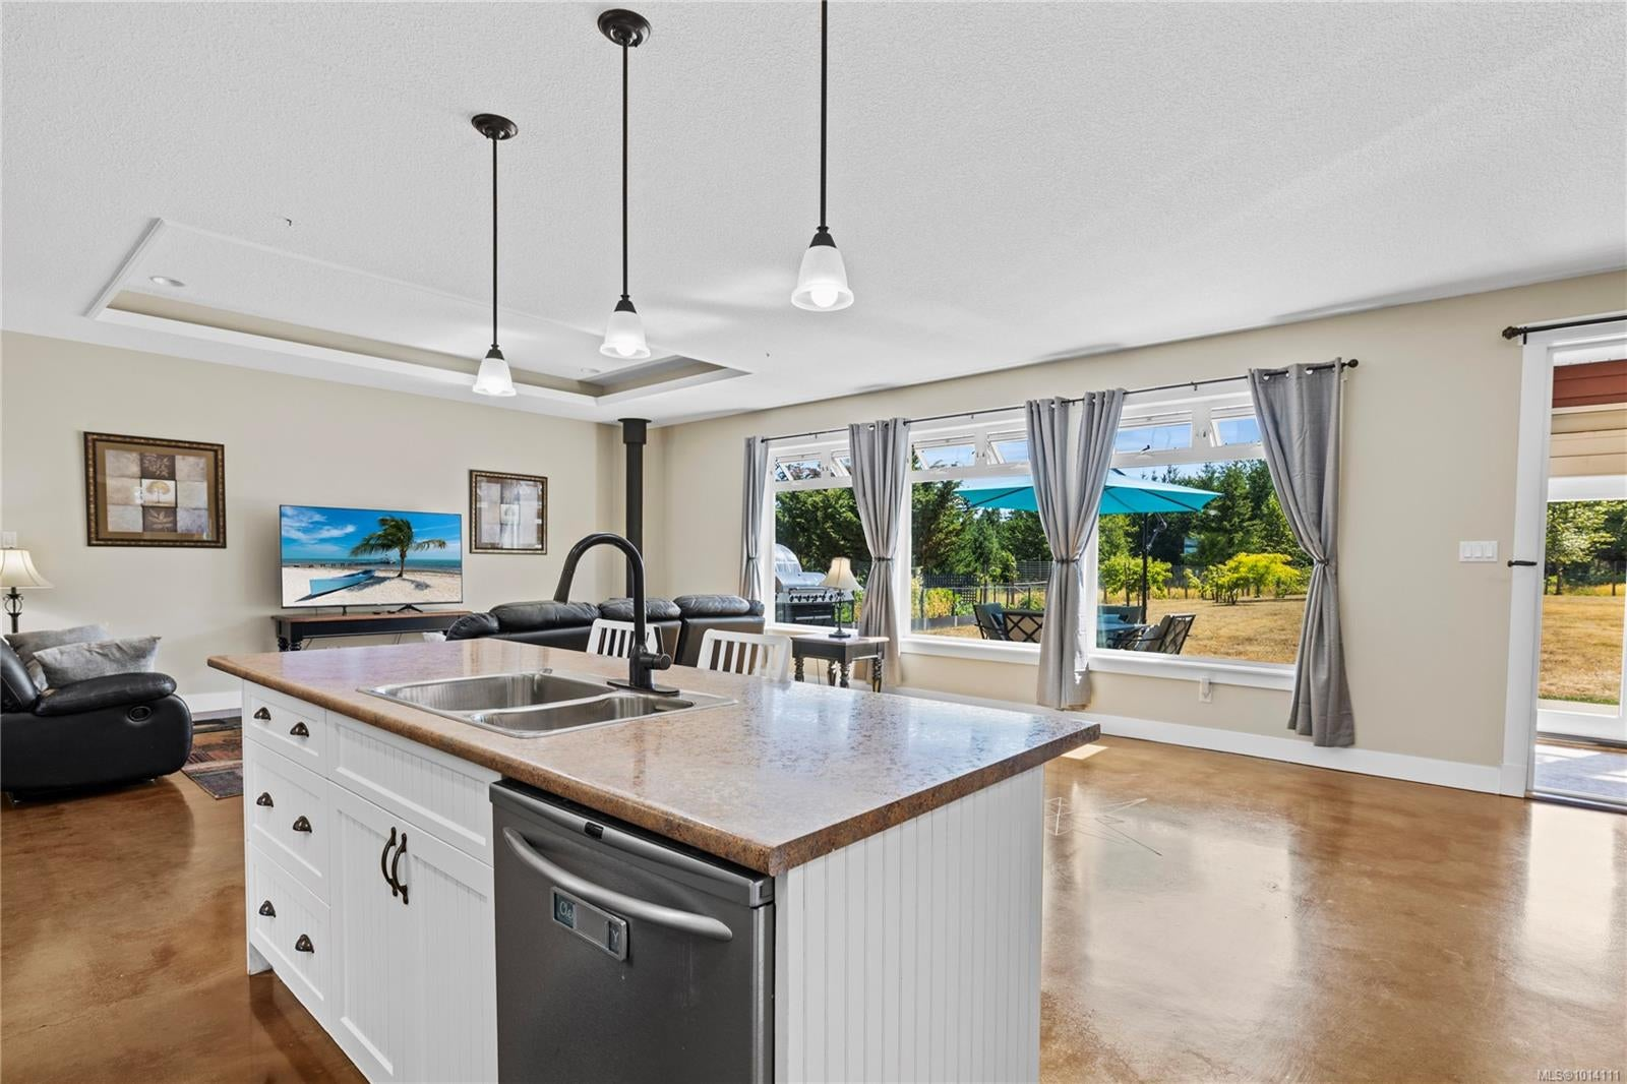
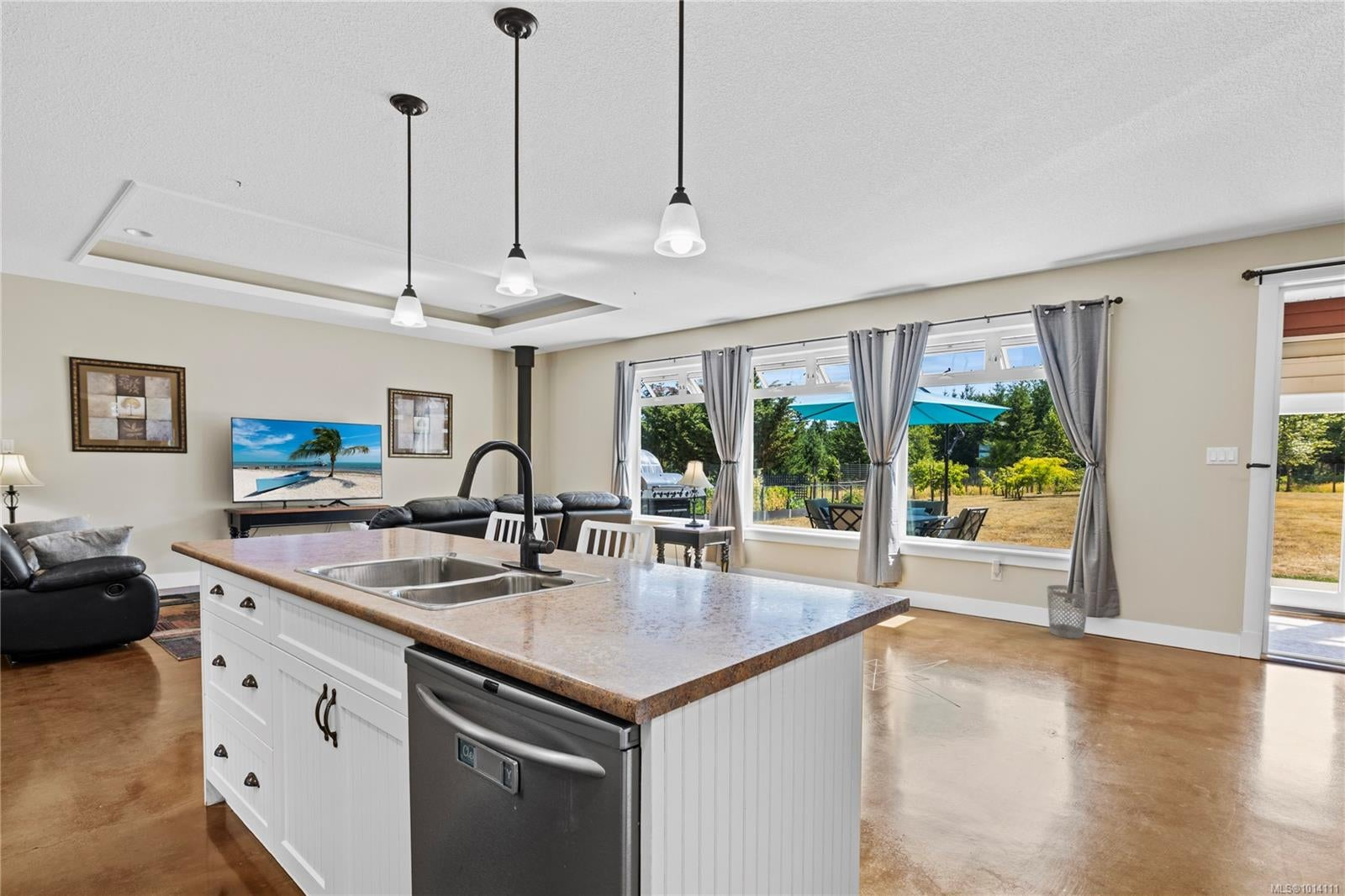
+ wastebasket [1046,584,1090,639]
